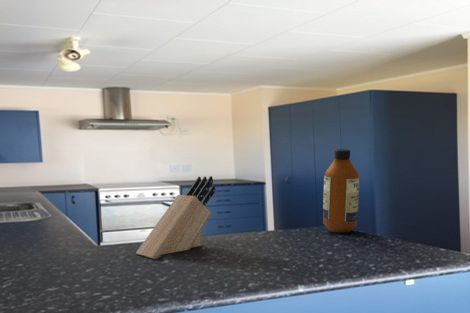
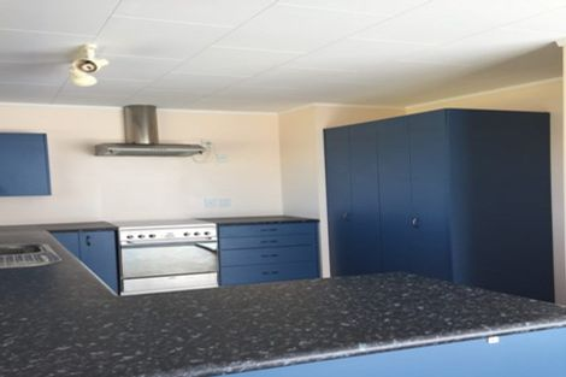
- knife block [135,175,216,260]
- bottle [322,148,360,234]
